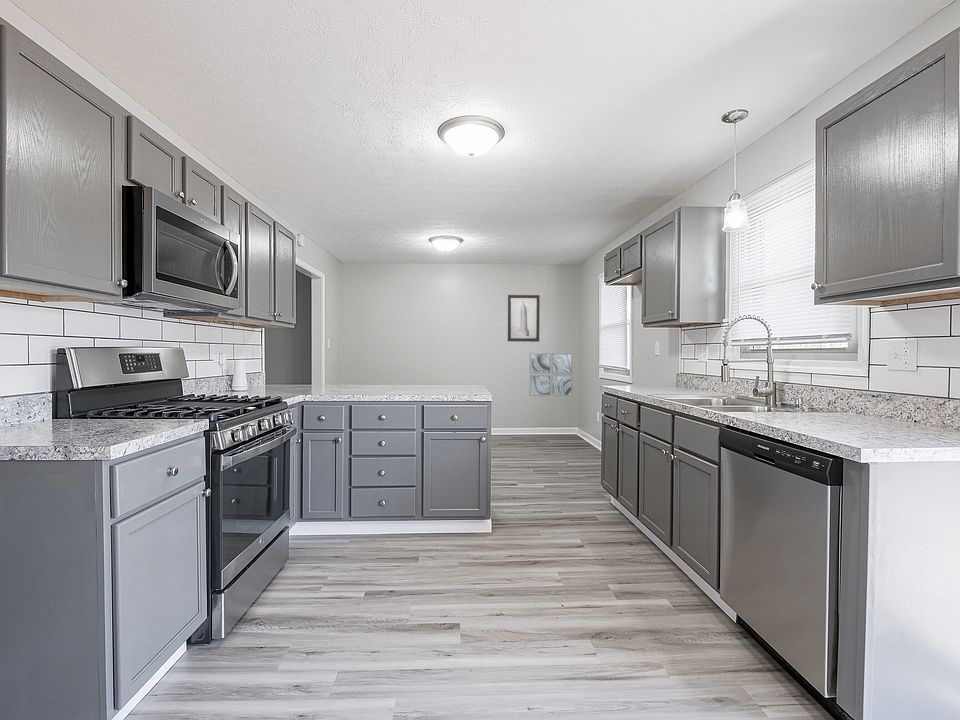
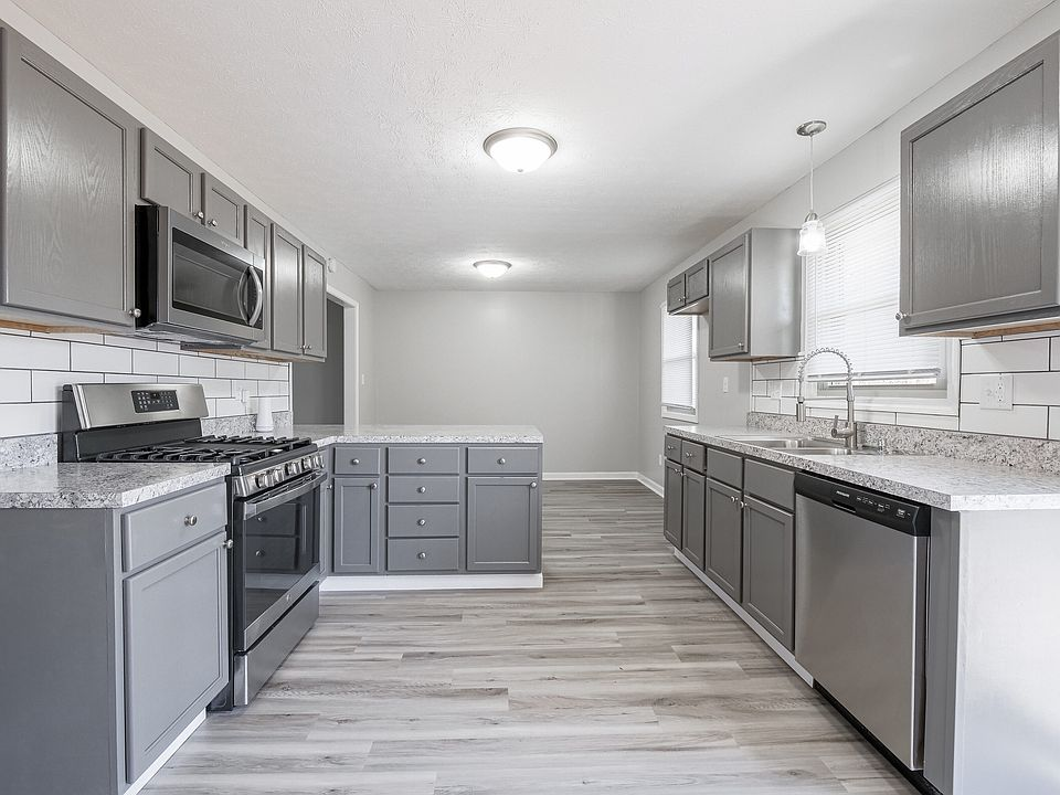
- wall art [507,294,541,343]
- wall art [529,352,574,397]
